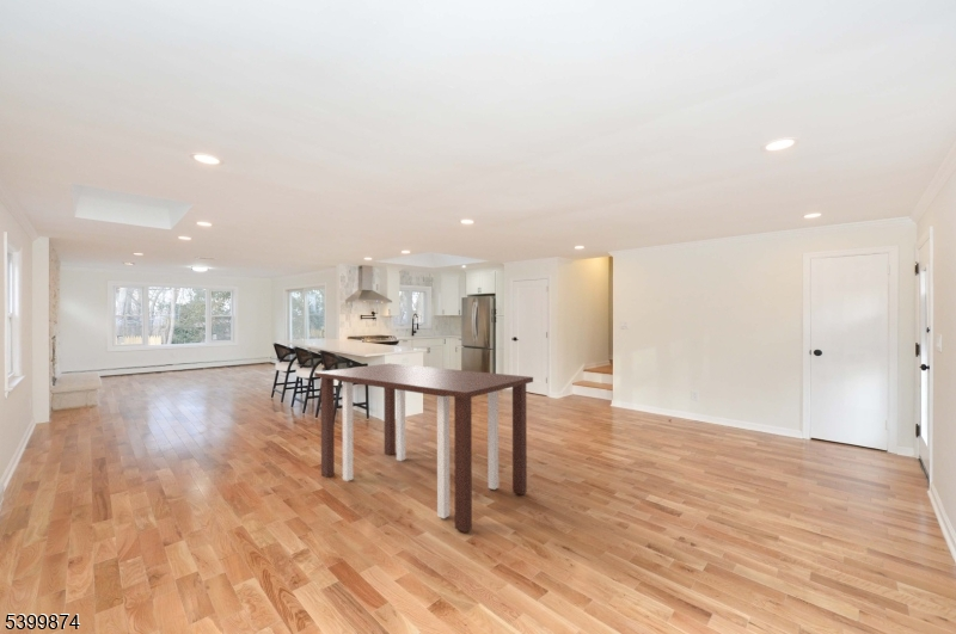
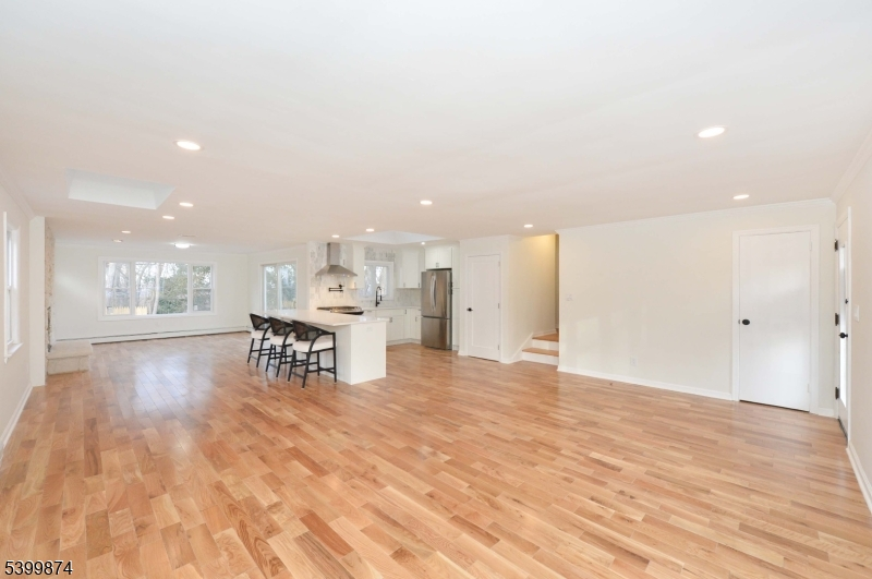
- dining table [313,363,534,534]
